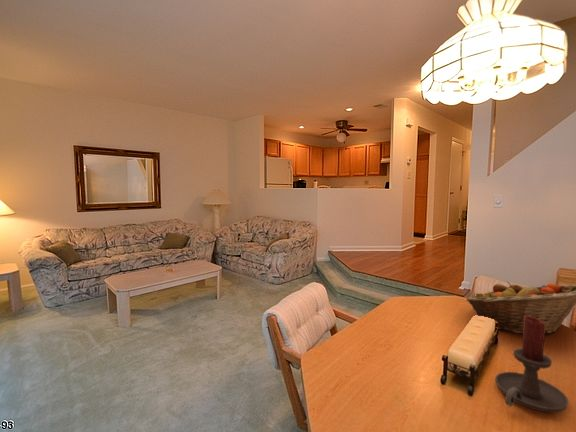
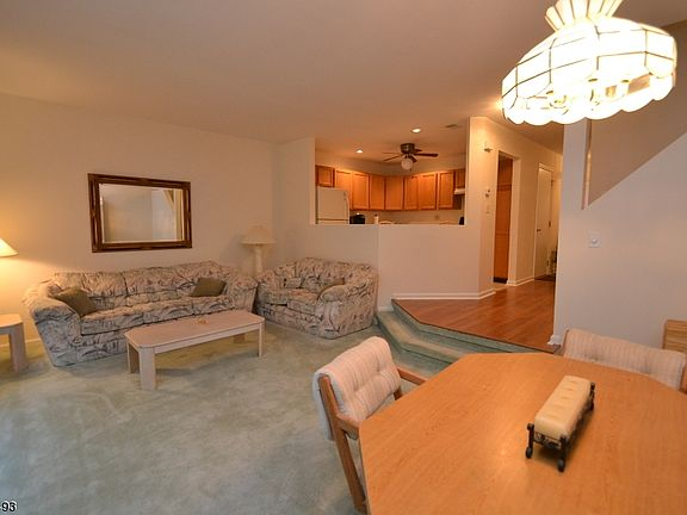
- candle holder [494,316,570,414]
- fruit basket [465,281,576,335]
